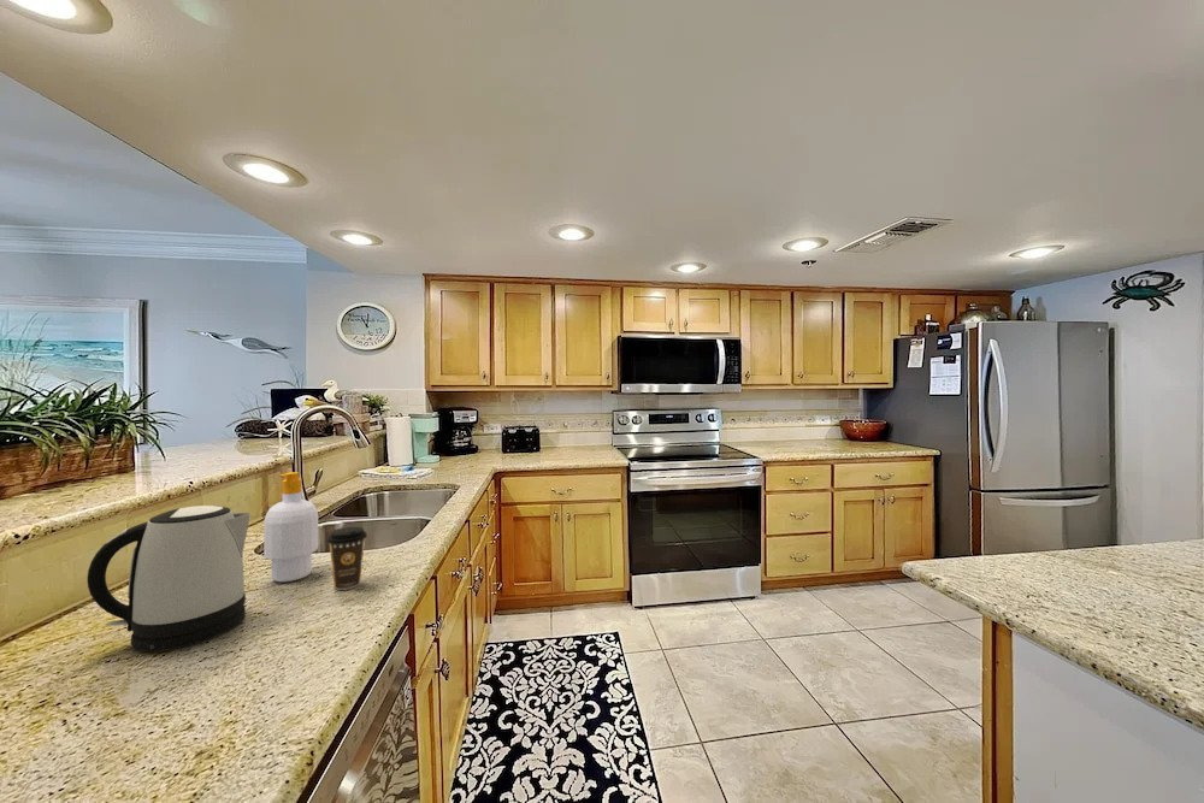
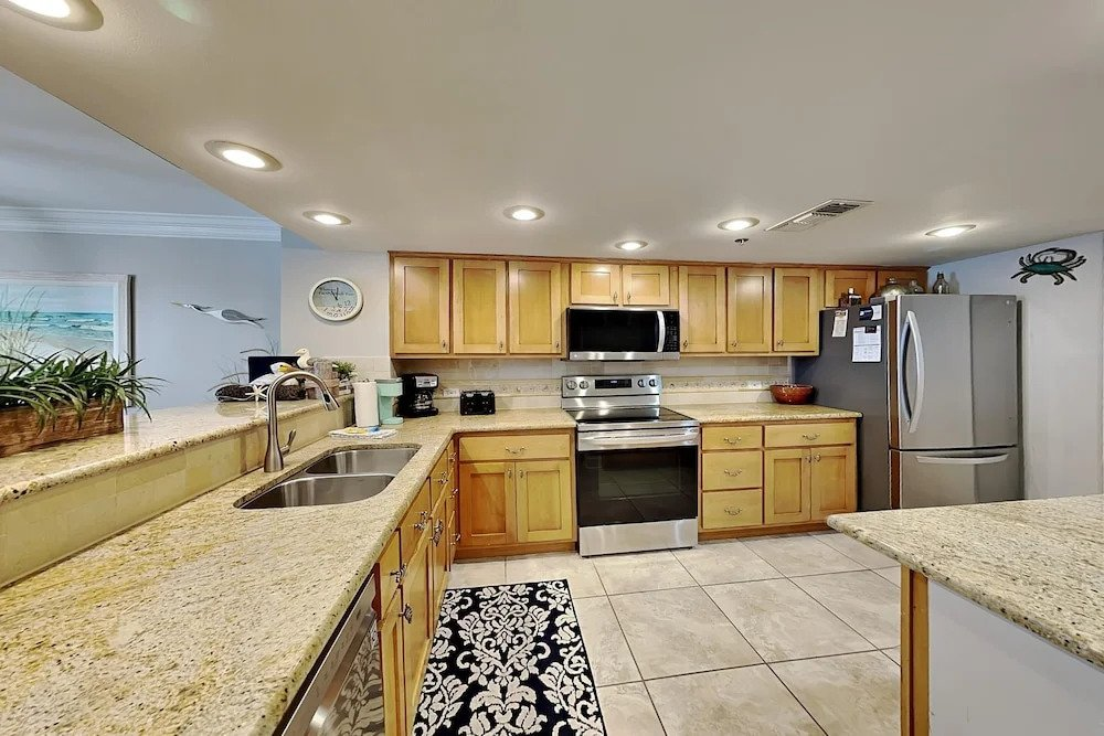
- kettle [87,504,252,653]
- coffee cup [325,526,368,591]
- soap bottle [262,471,319,583]
